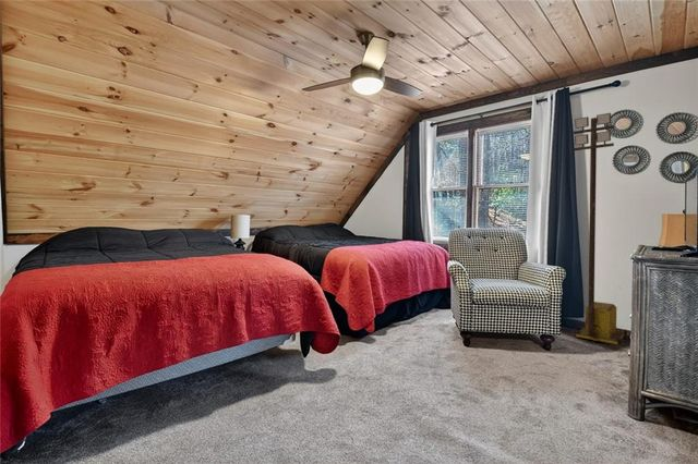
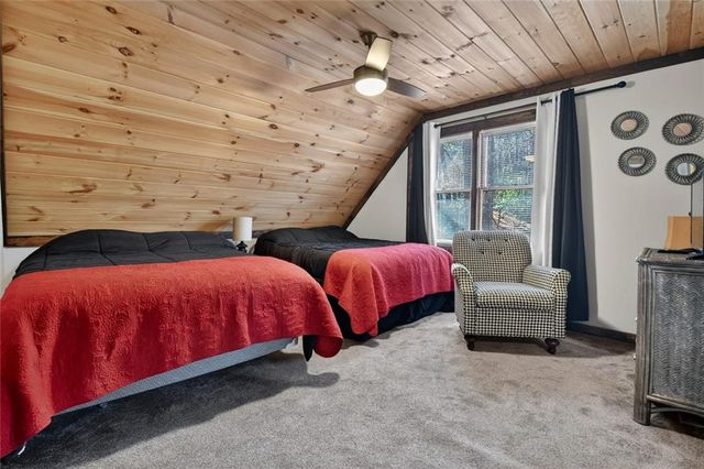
- portable light tower [573,112,628,346]
